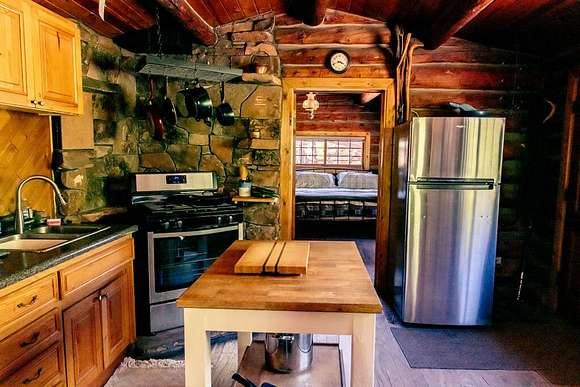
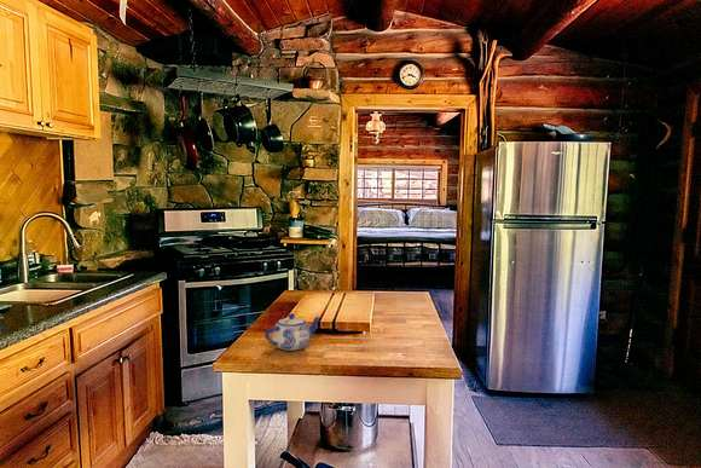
+ teapot [263,312,321,352]
